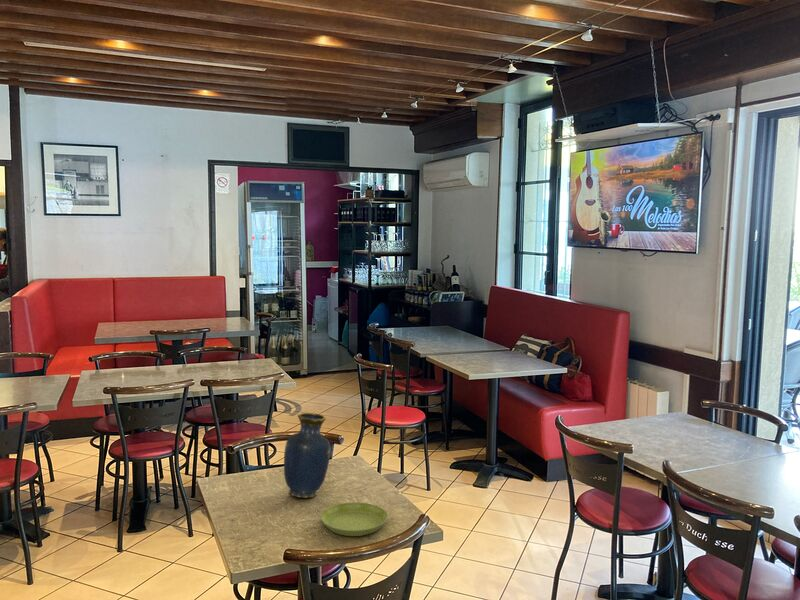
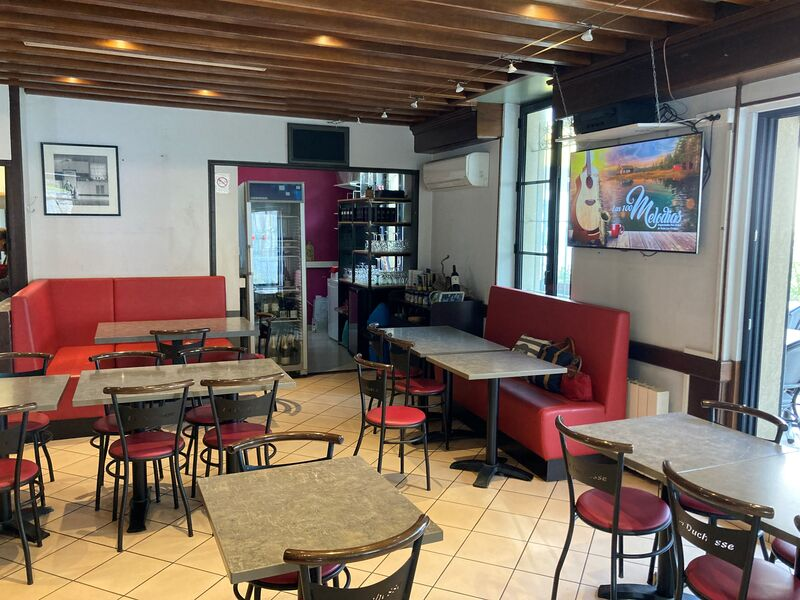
- vase [283,412,332,499]
- saucer [320,501,389,537]
